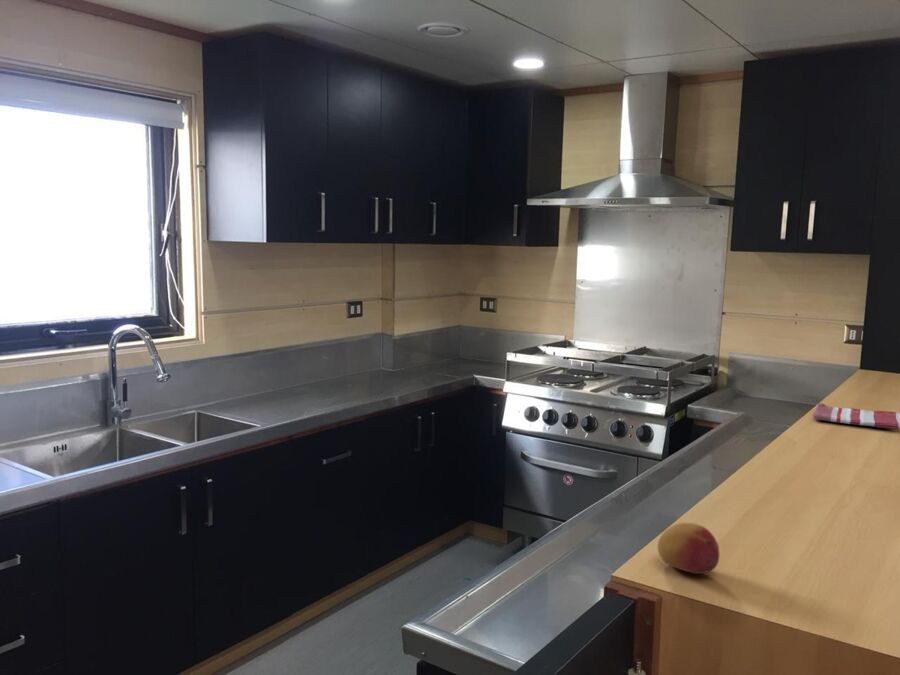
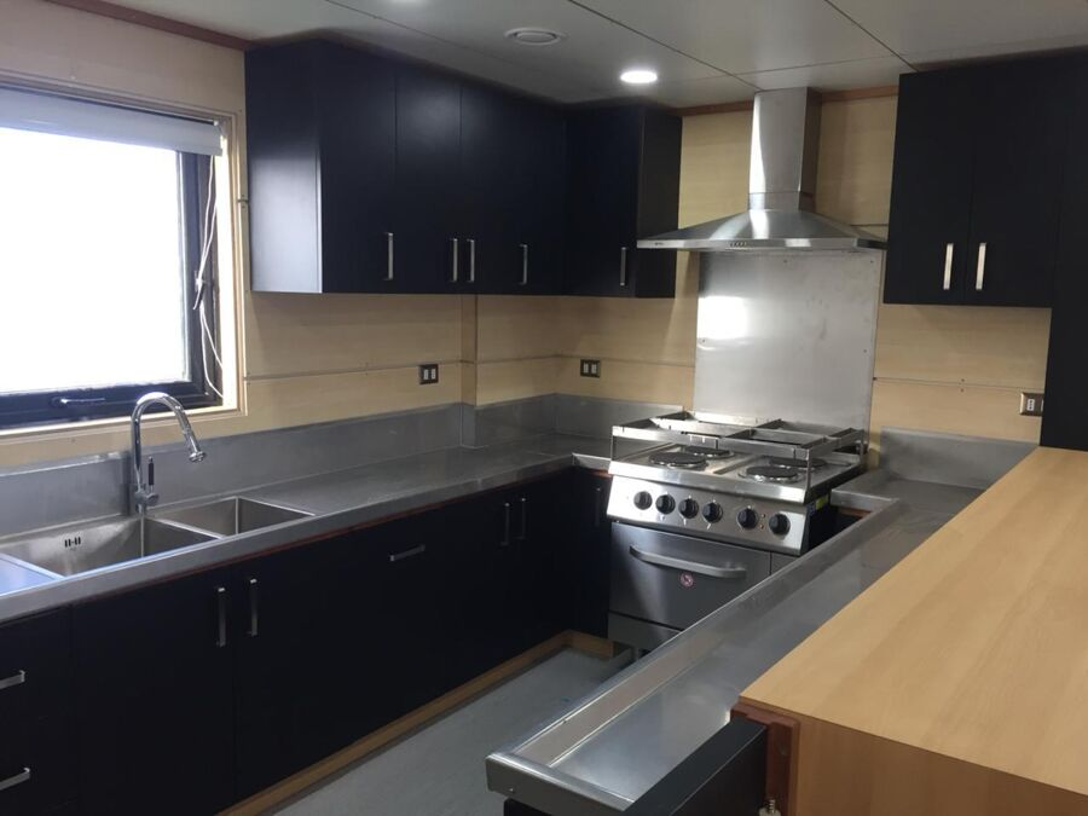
- dish towel [813,402,900,430]
- fruit [657,522,720,575]
